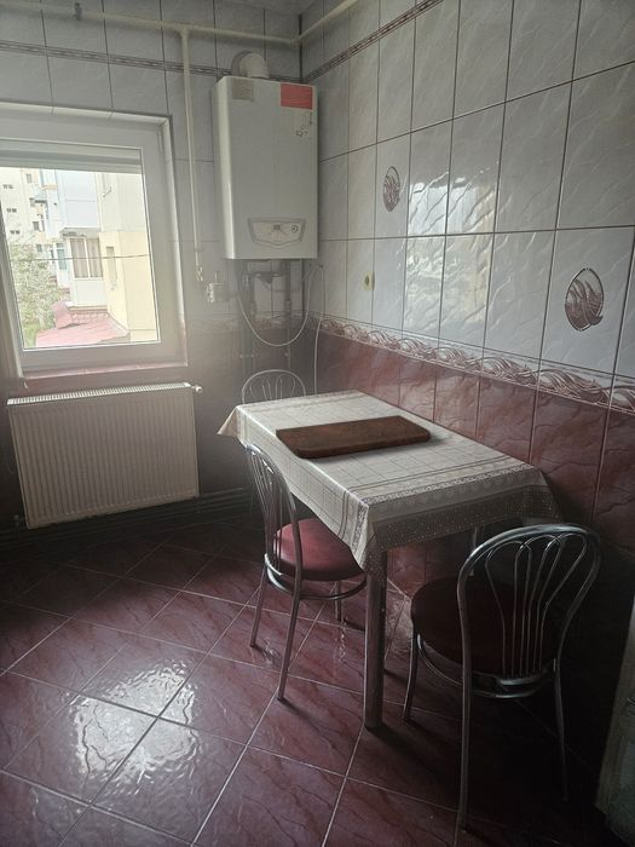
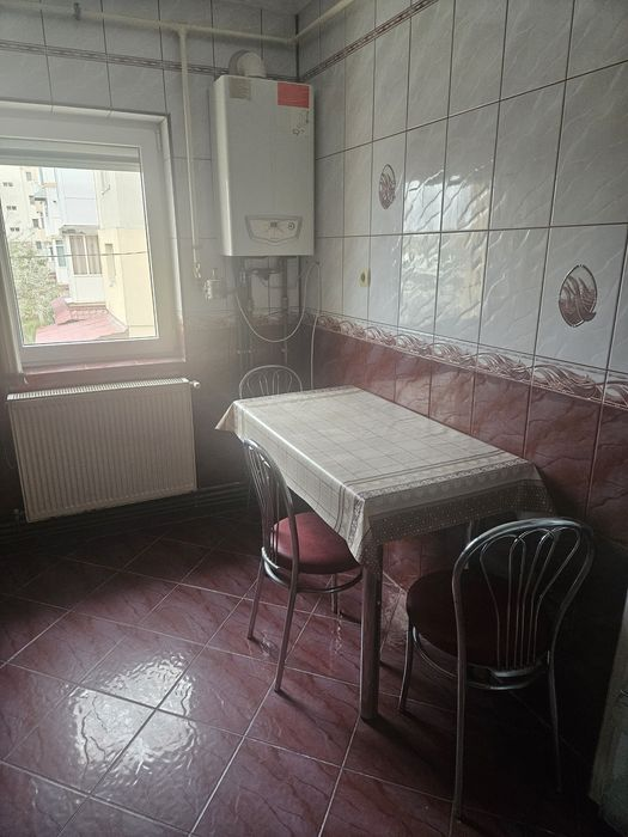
- cutting board [275,414,432,459]
